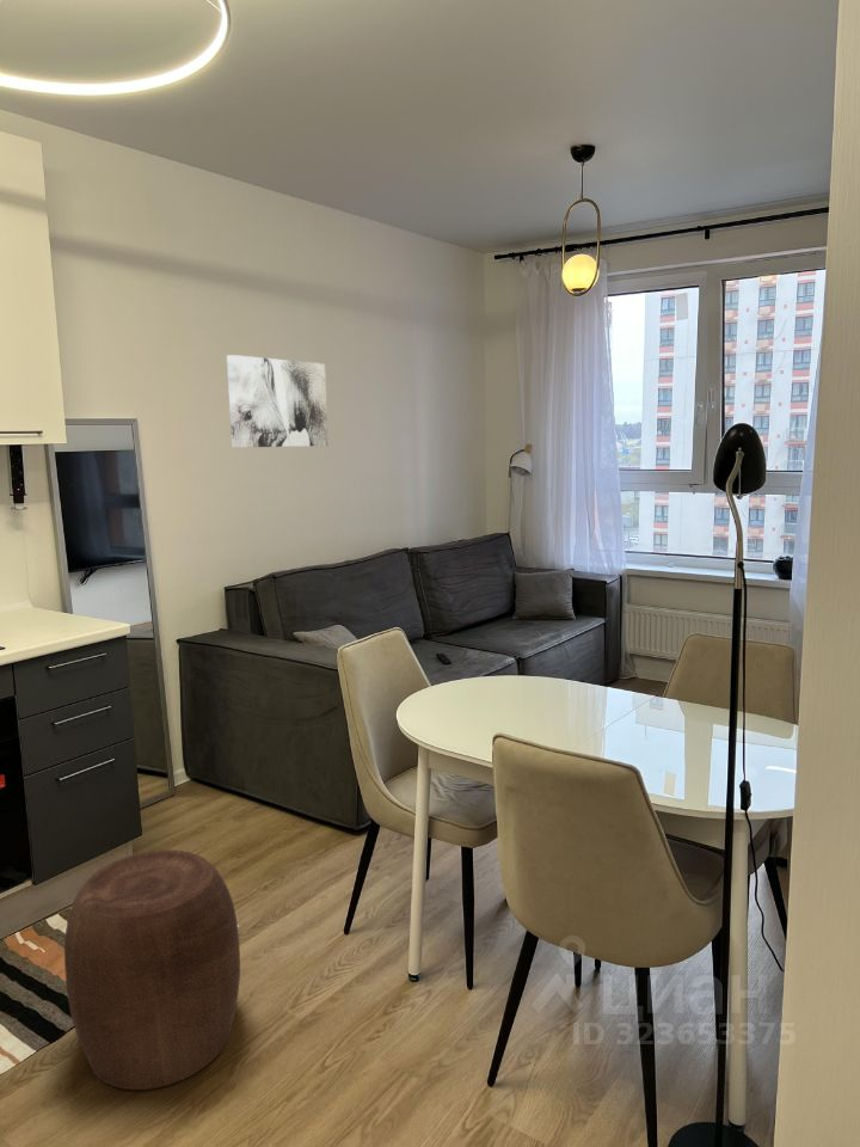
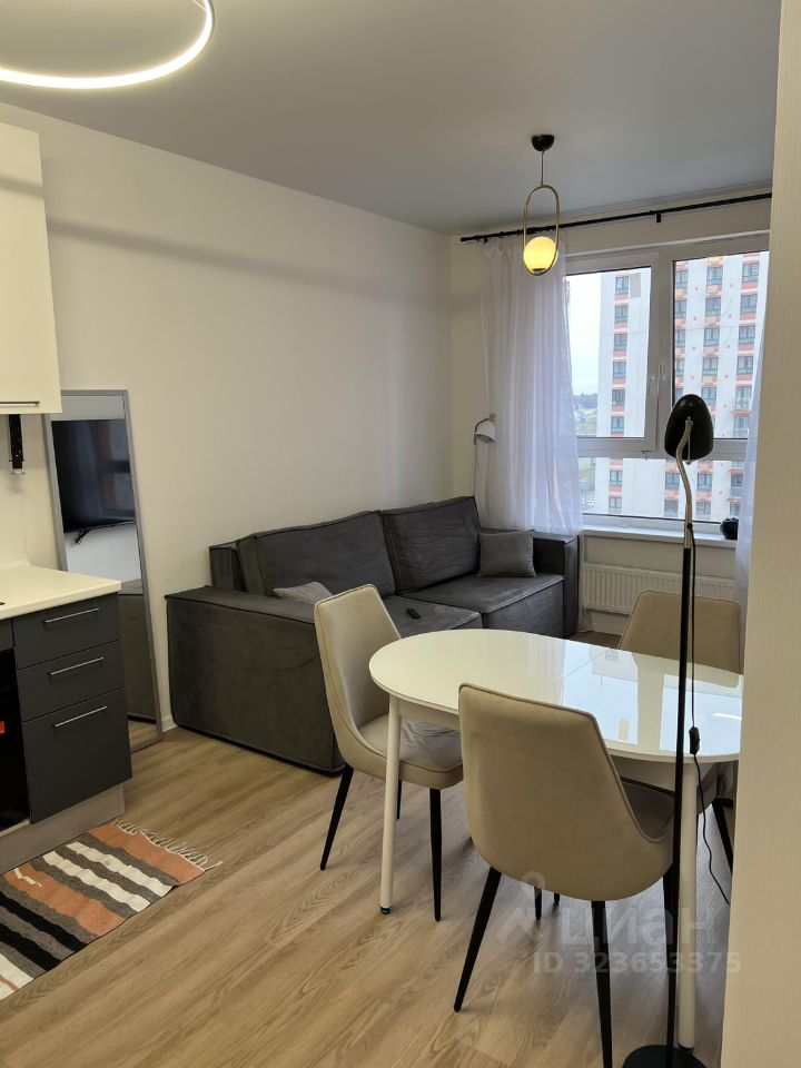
- wall art [226,354,330,449]
- stool [63,848,241,1091]
